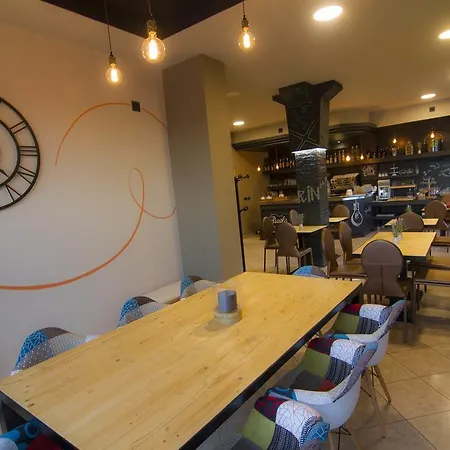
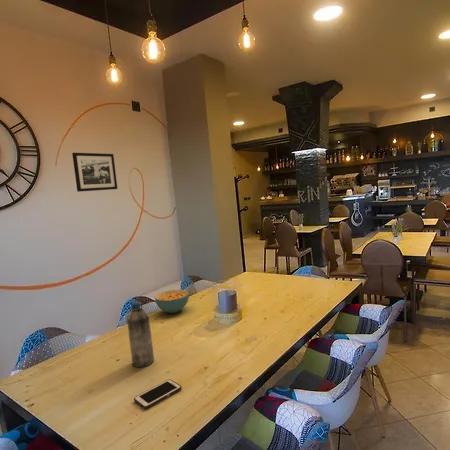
+ cereal bowl [154,289,190,314]
+ cell phone [133,378,182,410]
+ water bottle [126,301,155,368]
+ picture frame [71,152,118,193]
